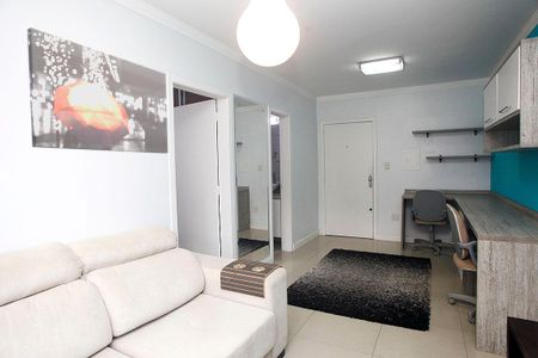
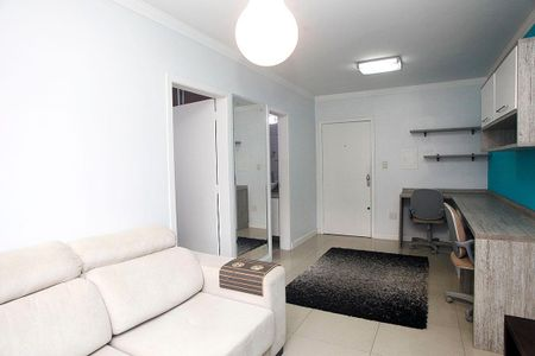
- wall art [26,26,169,154]
